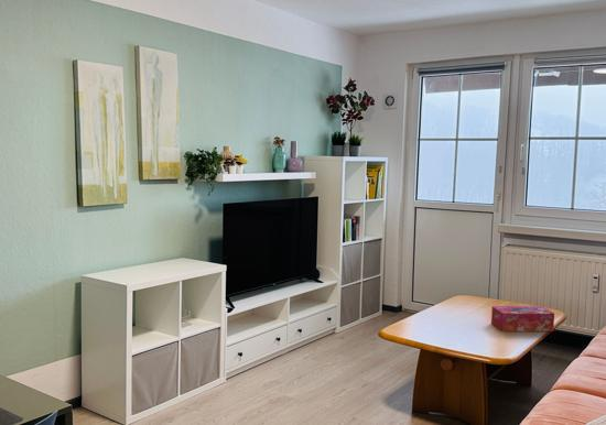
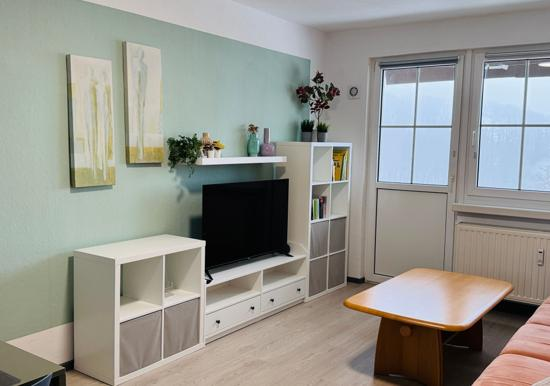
- tissue box [490,305,555,333]
